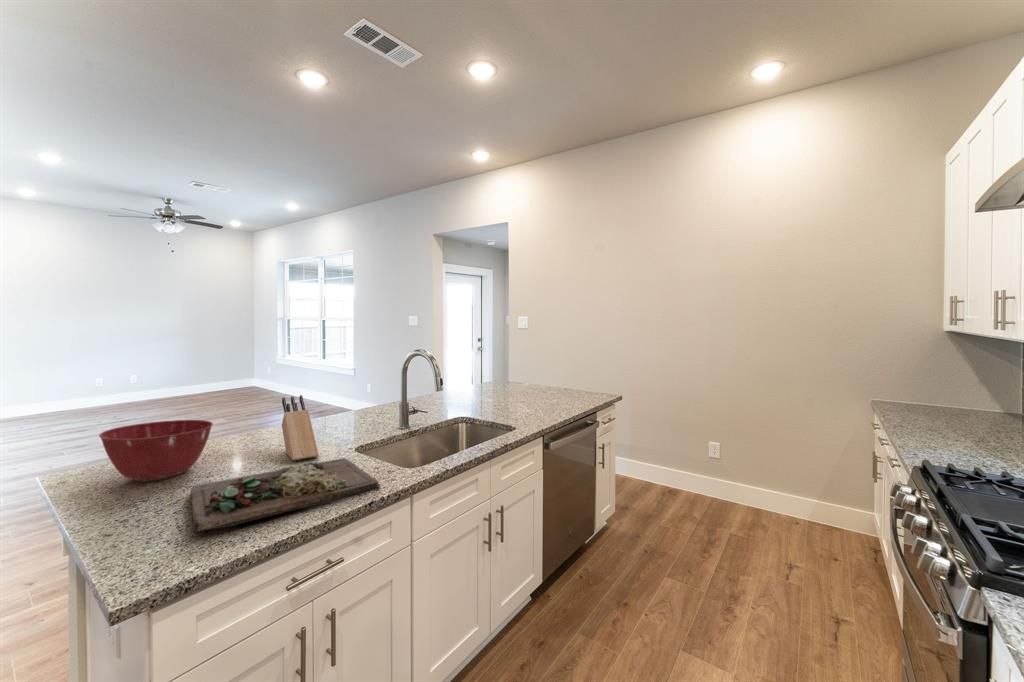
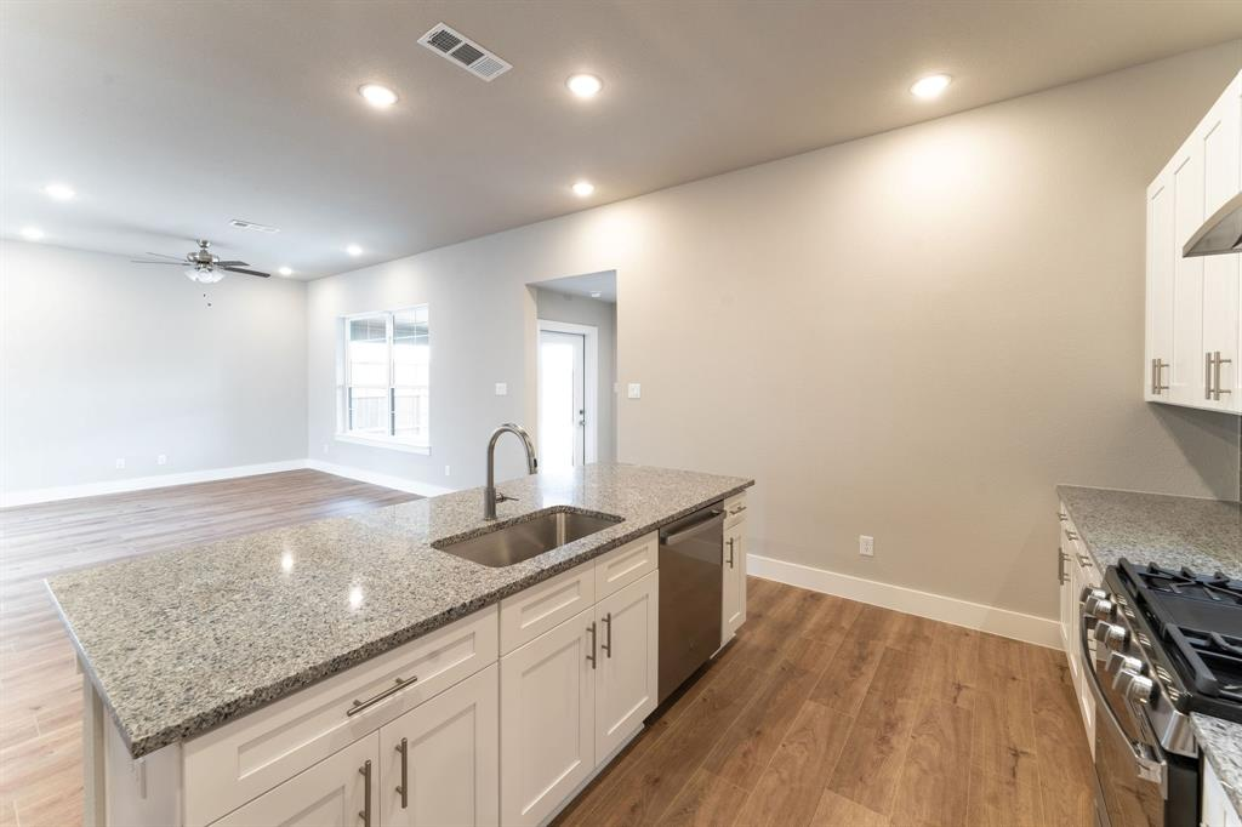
- cutting board [189,457,381,534]
- mixing bowl [98,419,214,482]
- knife block [281,394,320,462]
